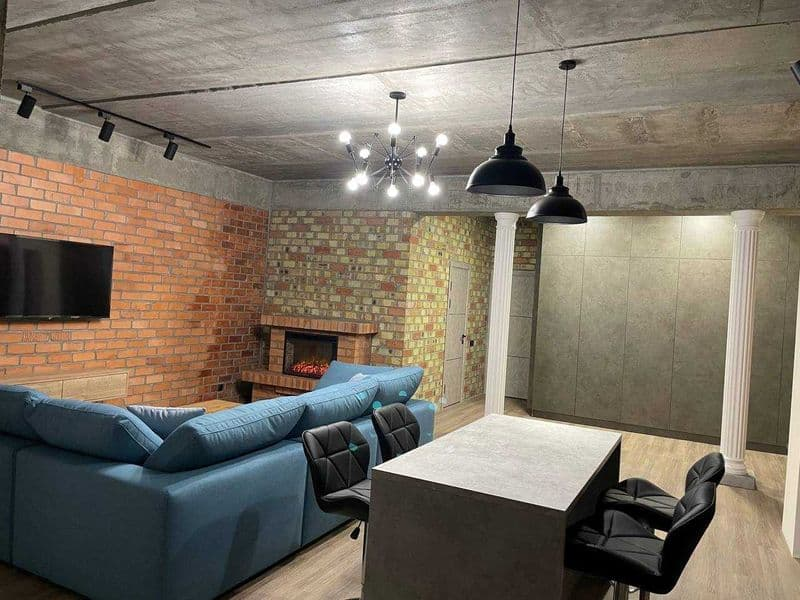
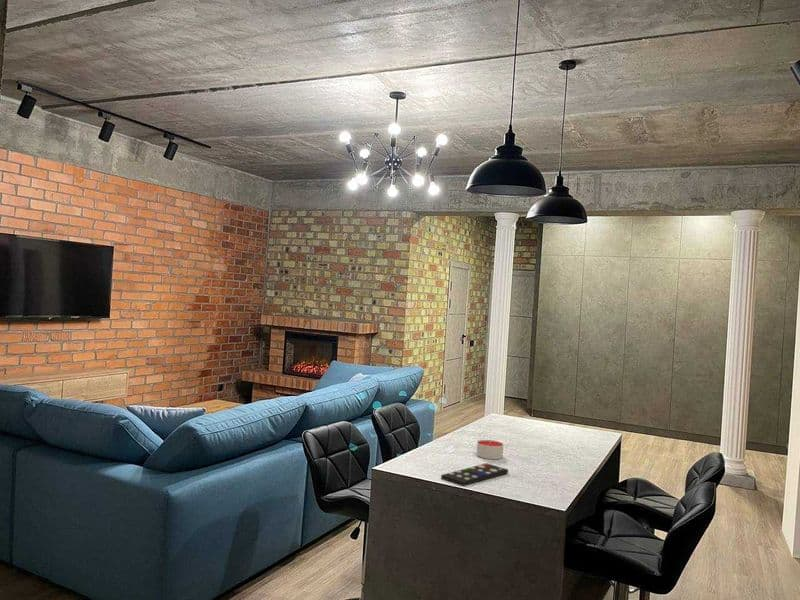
+ candle [476,439,504,460]
+ remote control [440,462,509,487]
